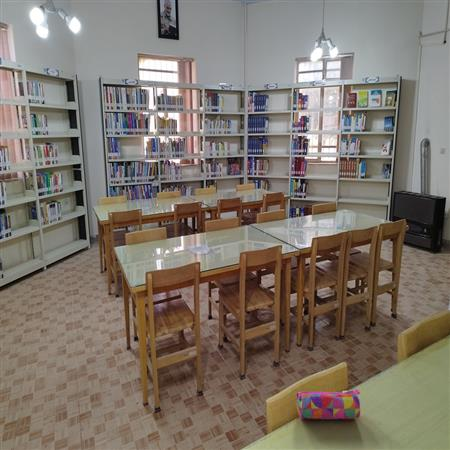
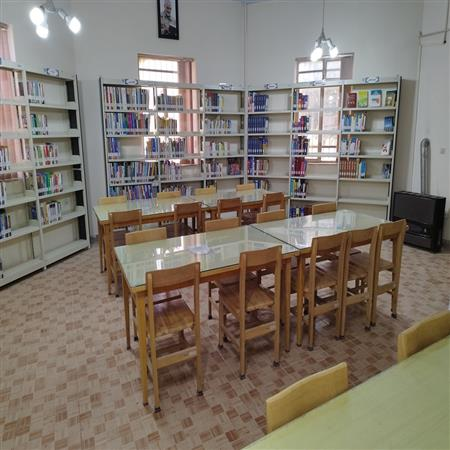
- pencil case [295,388,361,420]
